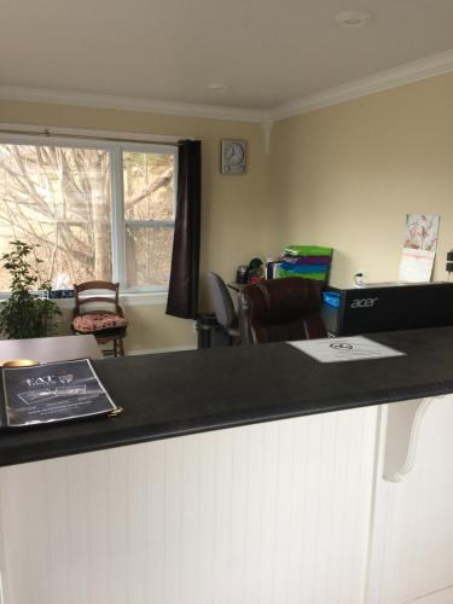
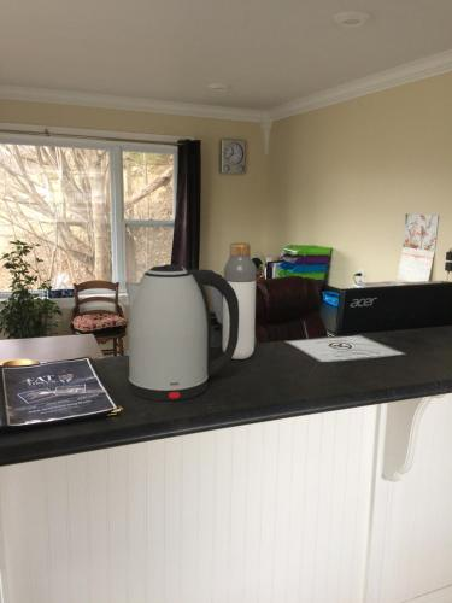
+ bottle [222,241,257,361]
+ kettle [124,263,239,402]
